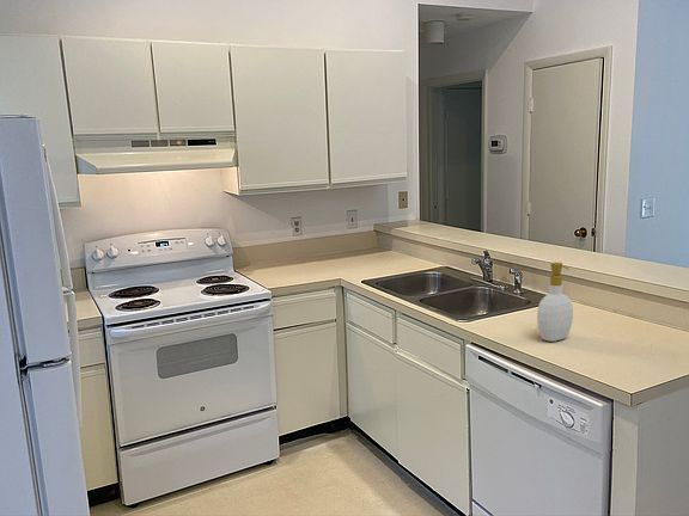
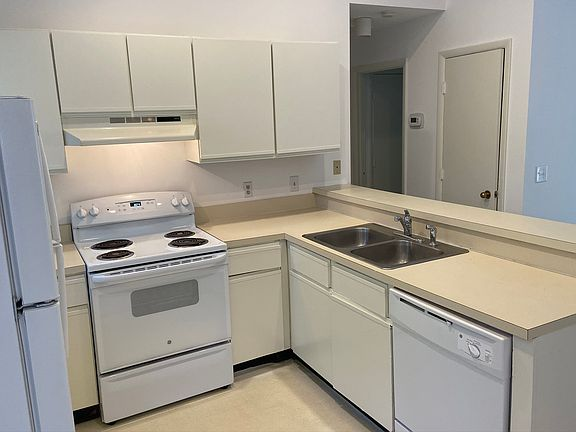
- soap bottle [536,262,574,343]
